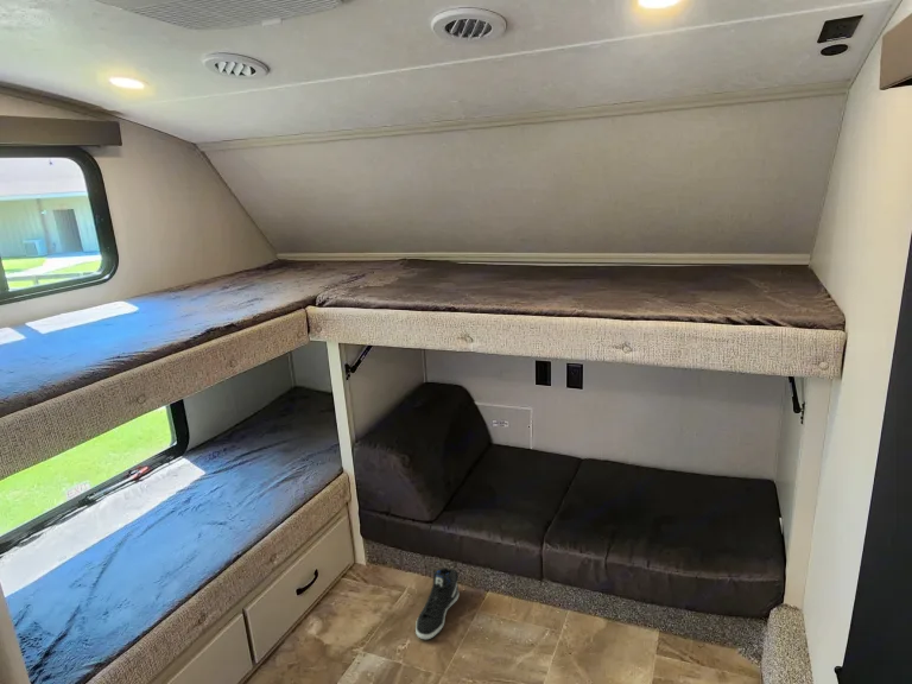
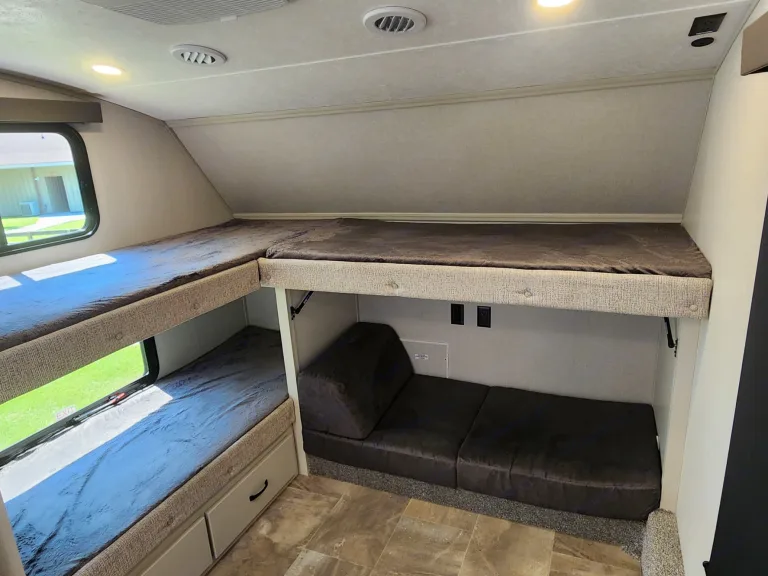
- sneaker [414,566,460,640]
